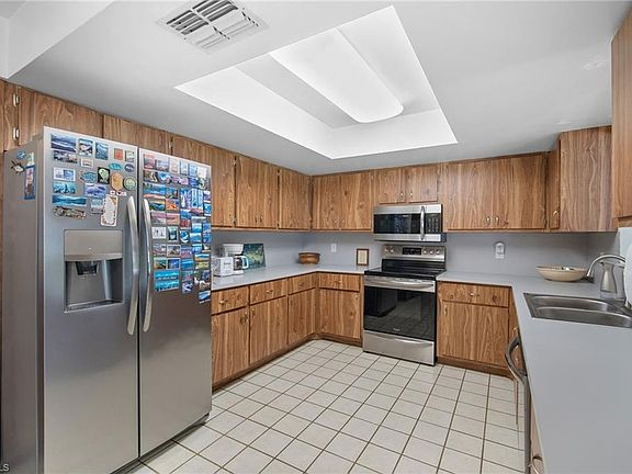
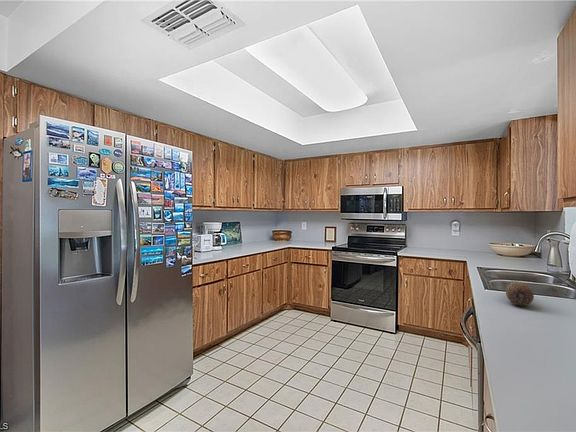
+ fruit [505,279,535,307]
